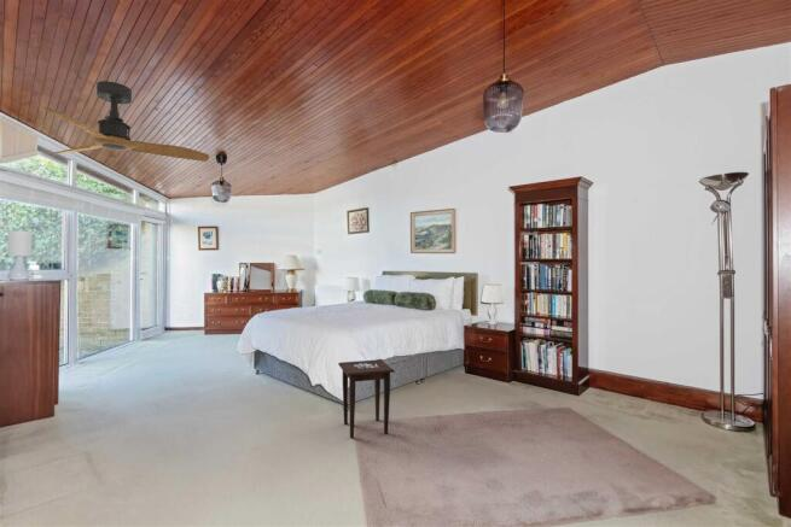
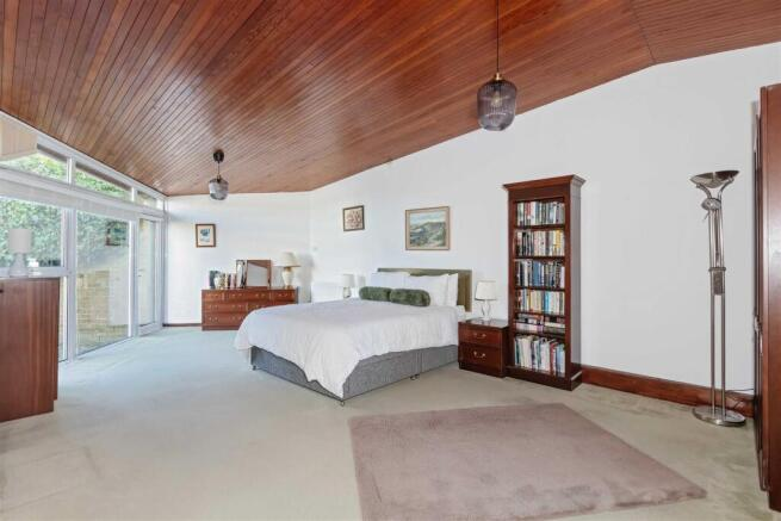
- ceiling fan [42,80,210,163]
- side table [337,358,396,439]
